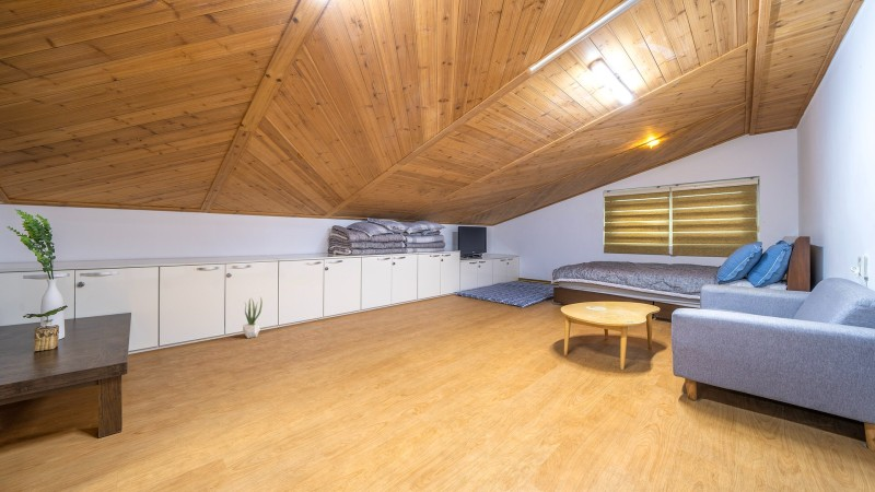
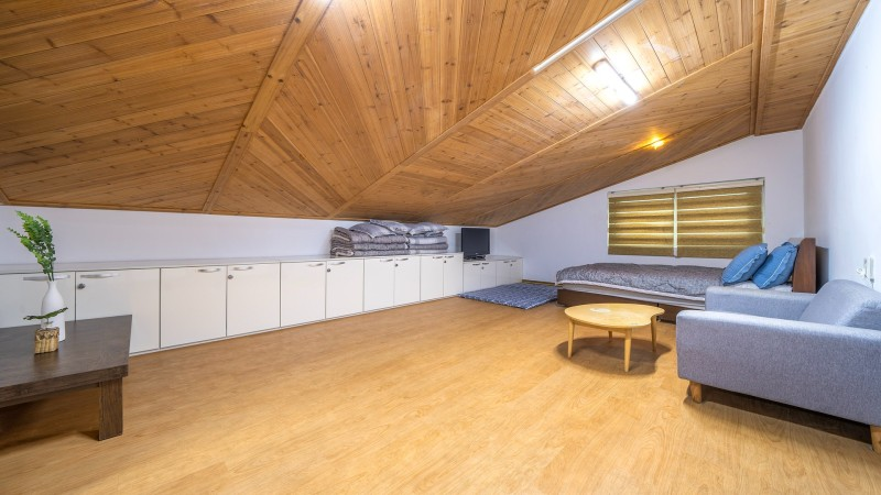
- potted plant [242,296,264,339]
